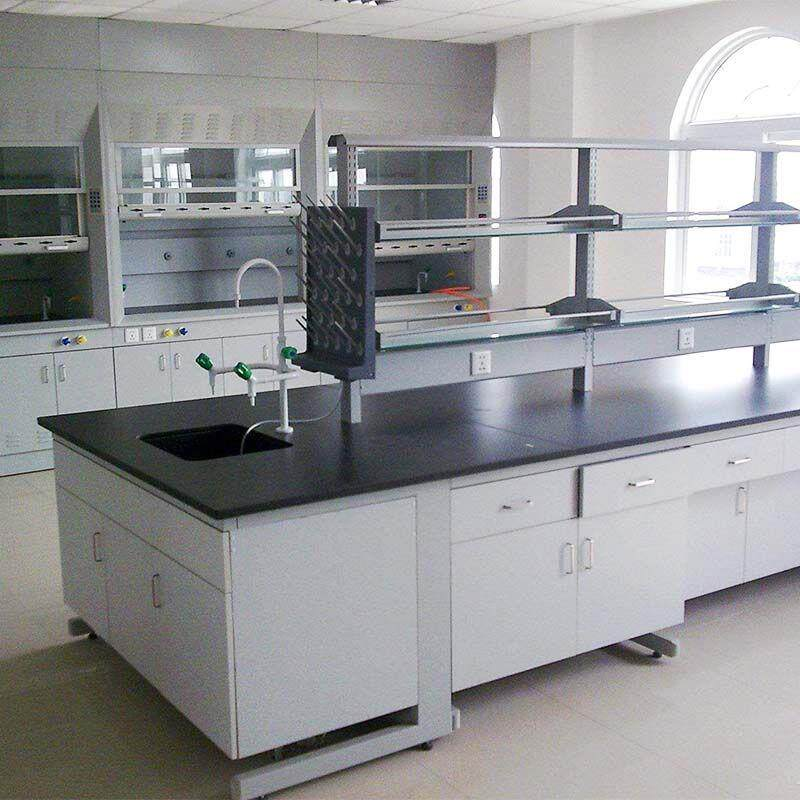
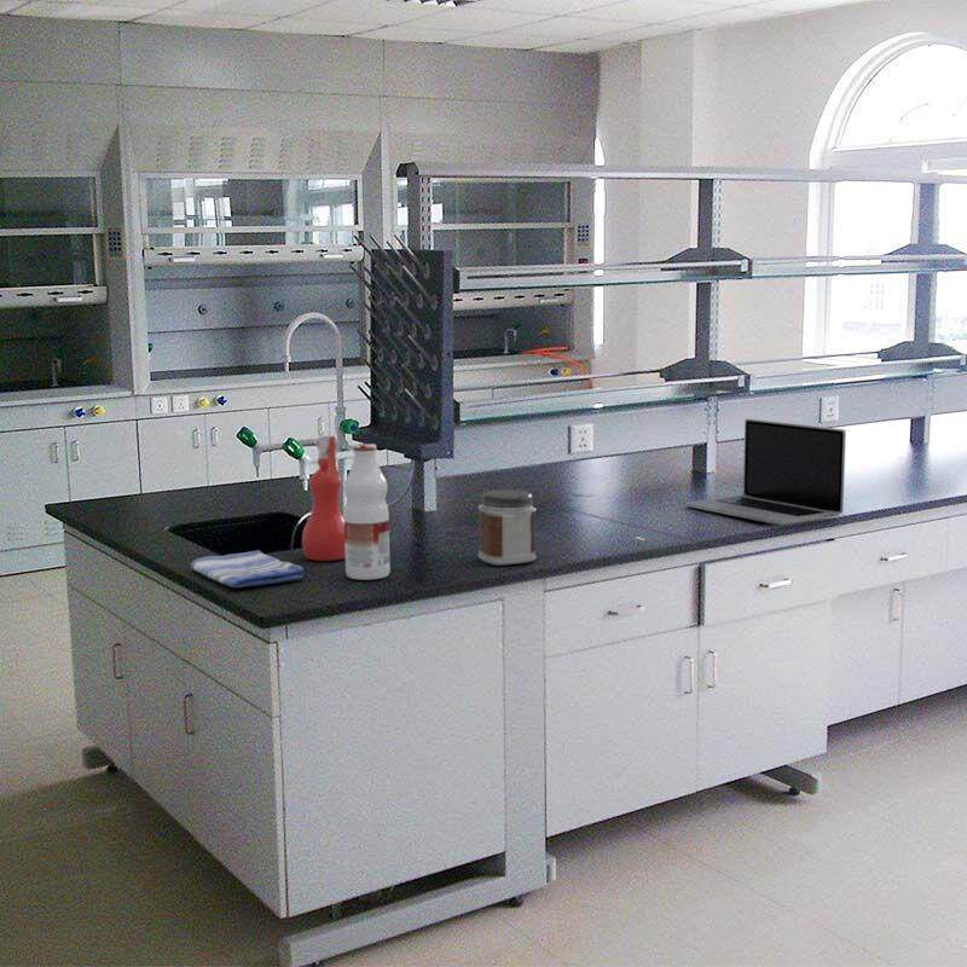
+ spray bottle [301,434,346,562]
+ laptop [684,418,847,526]
+ jar [476,488,538,567]
+ dish towel [190,549,306,589]
+ beverage bottle [343,442,392,581]
